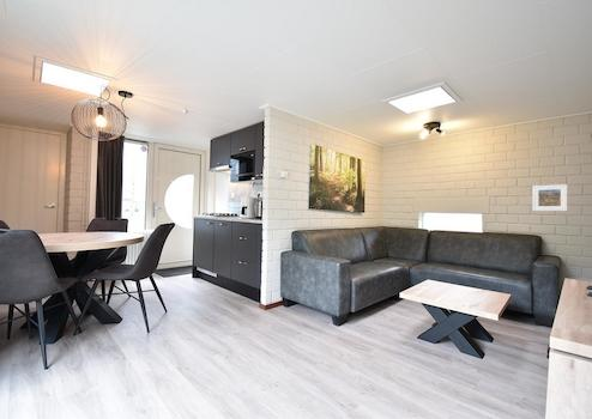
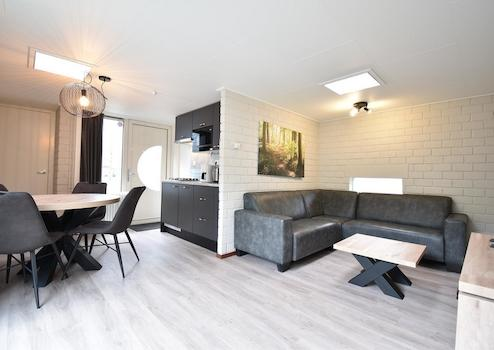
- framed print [531,183,568,212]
